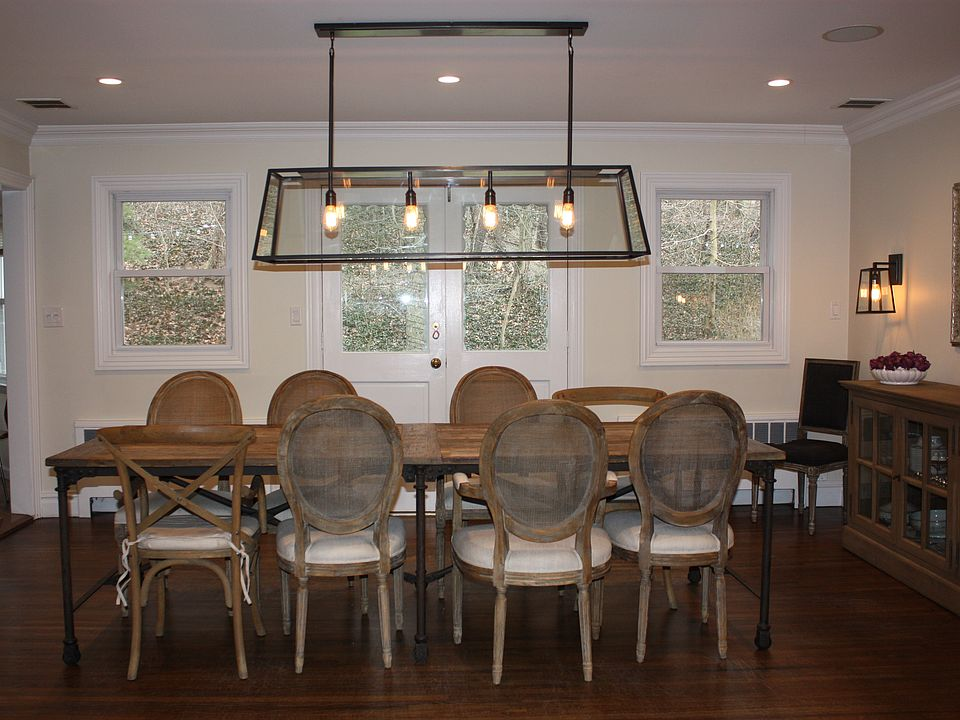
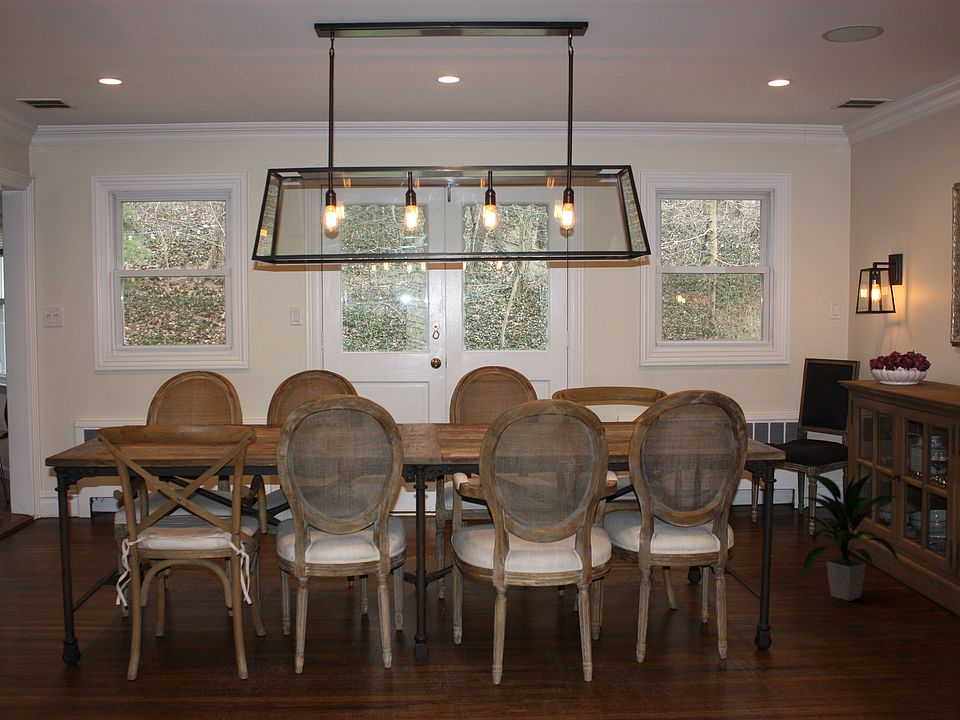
+ indoor plant [797,471,901,602]
